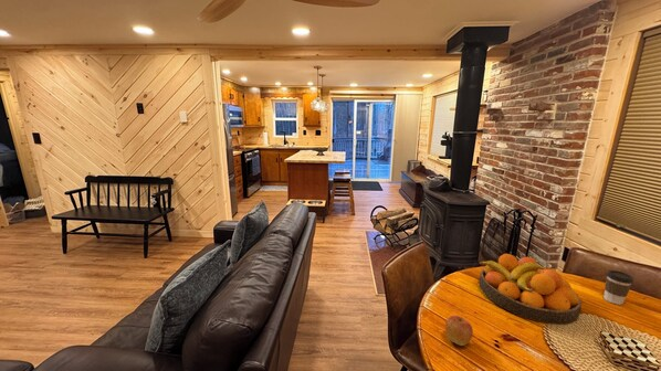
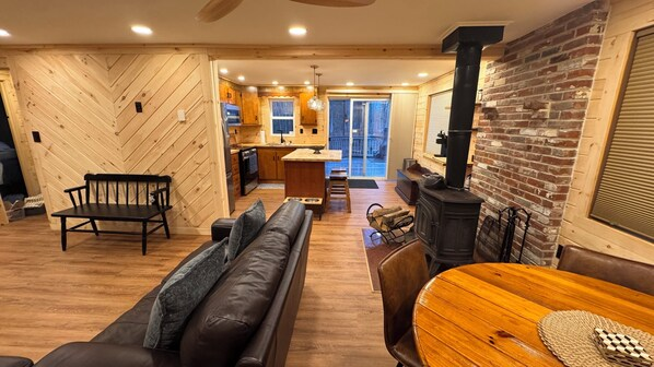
- coffee cup [602,269,634,306]
- fruit bowl [478,253,583,325]
- apple [444,315,474,347]
